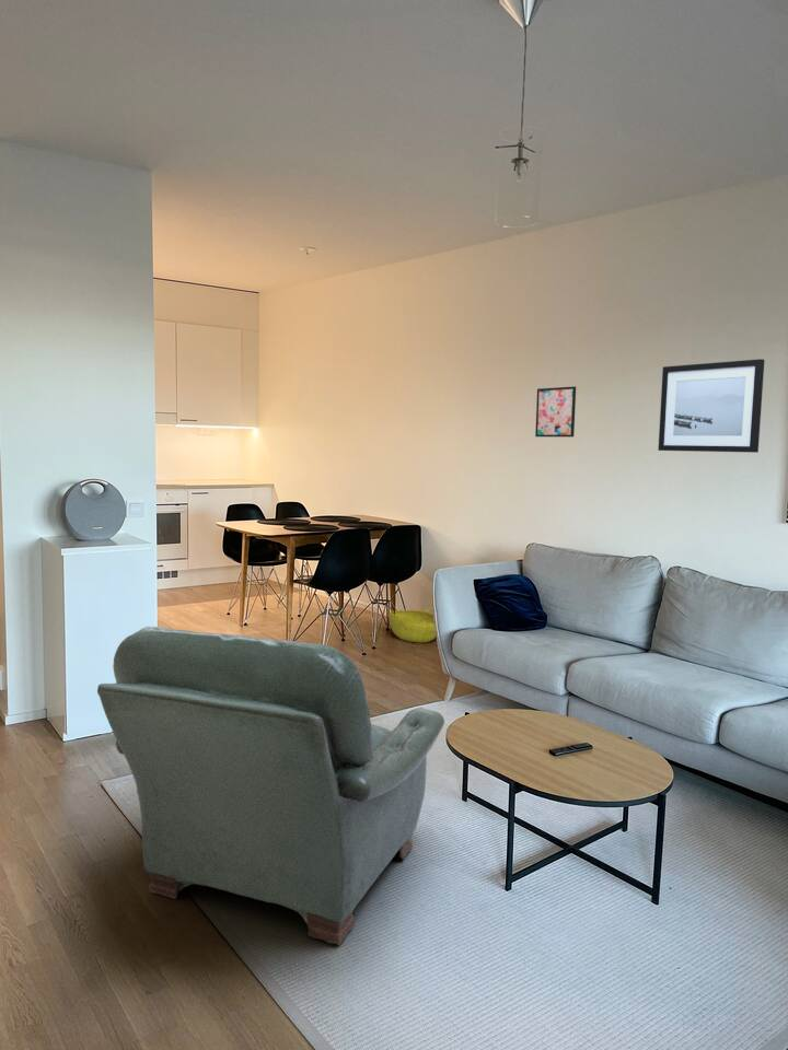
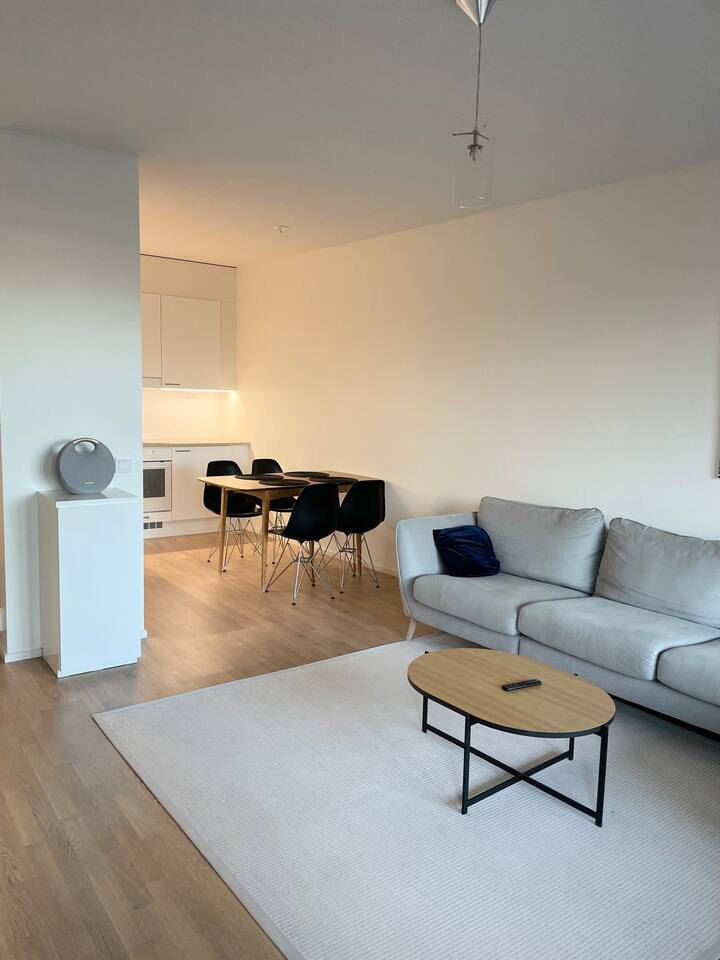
- wall art [534,386,577,438]
- wall art [657,358,766,454]
- basket [387,607,437,643]
- armchair [96,626,445,946]
